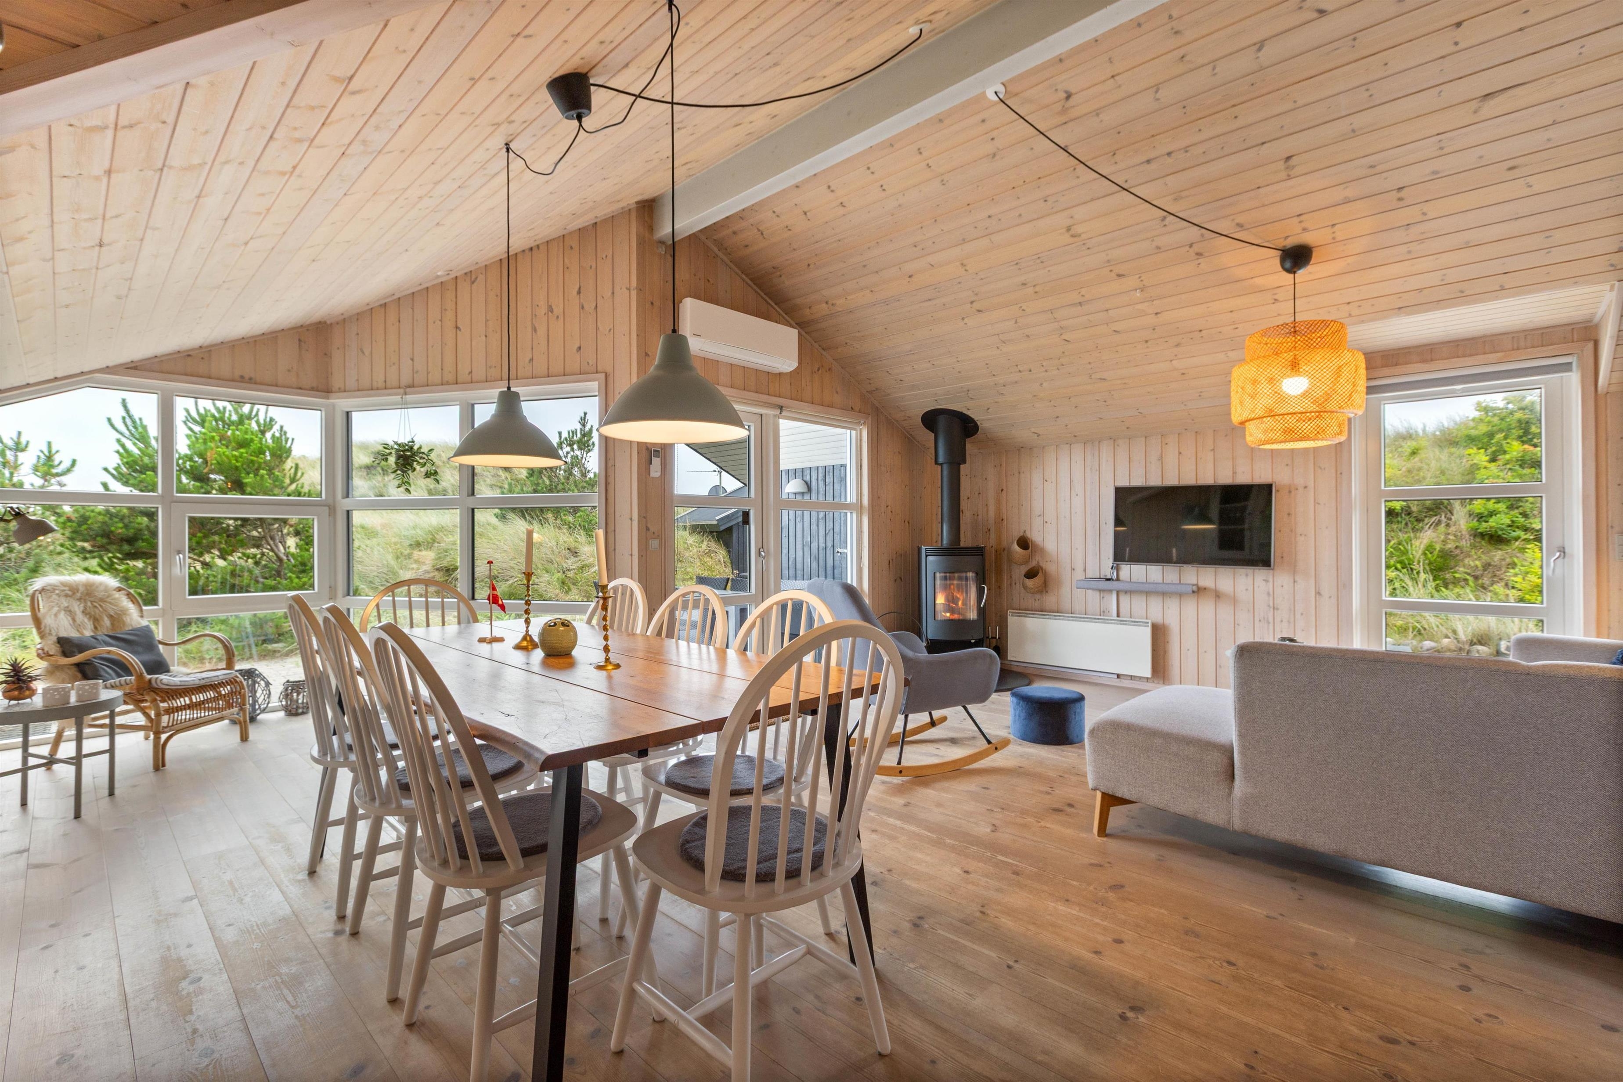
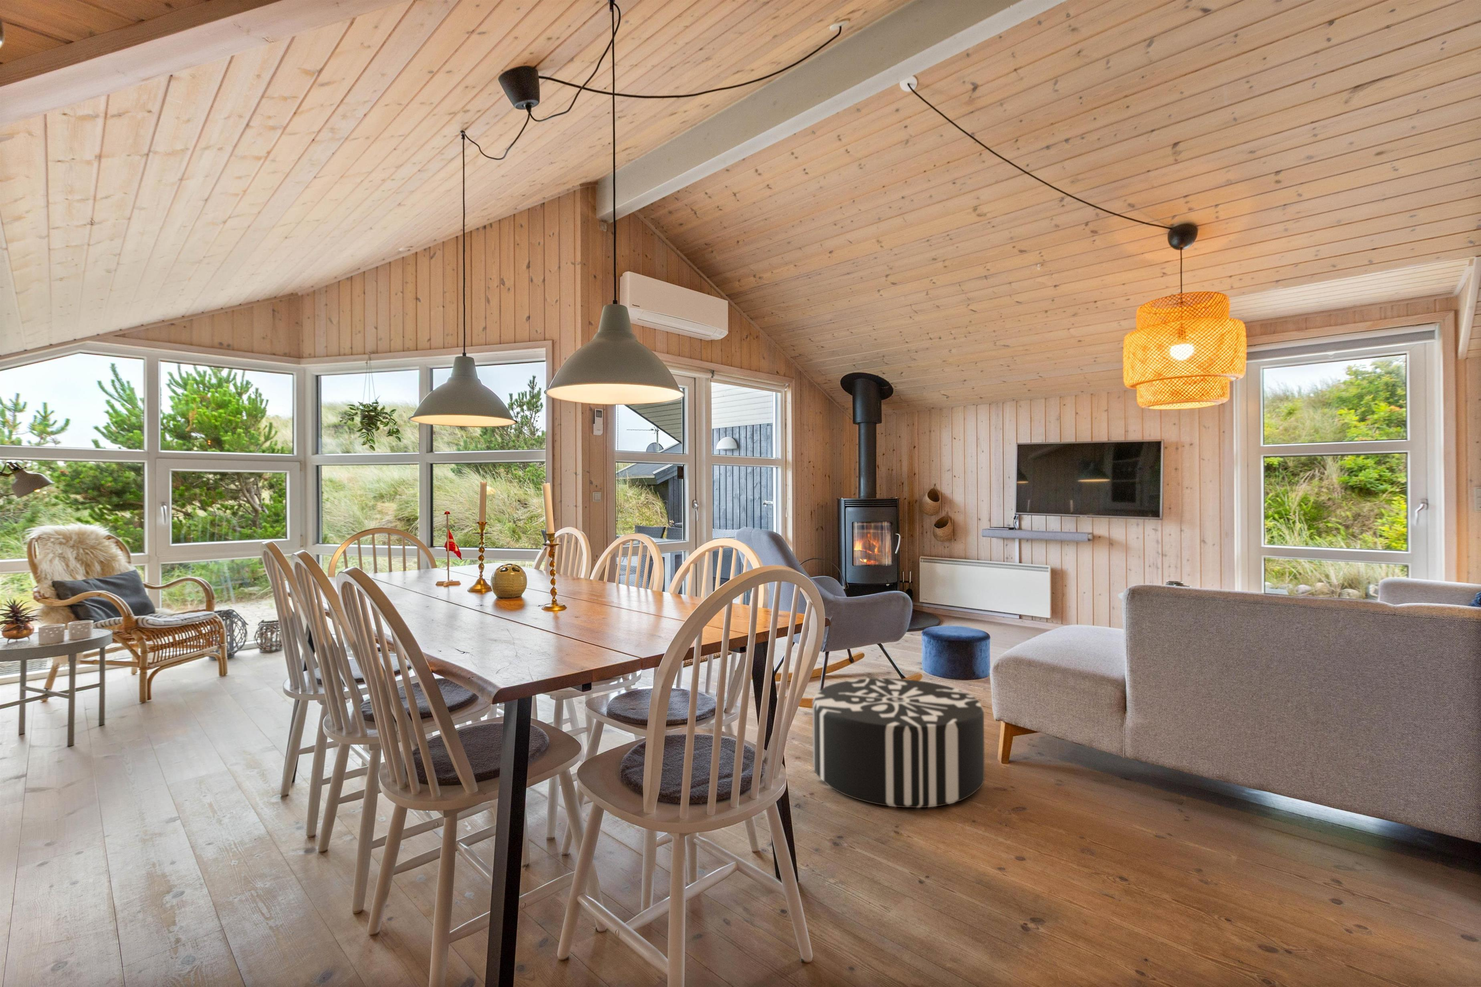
+ pouf [812,677,985,809]
